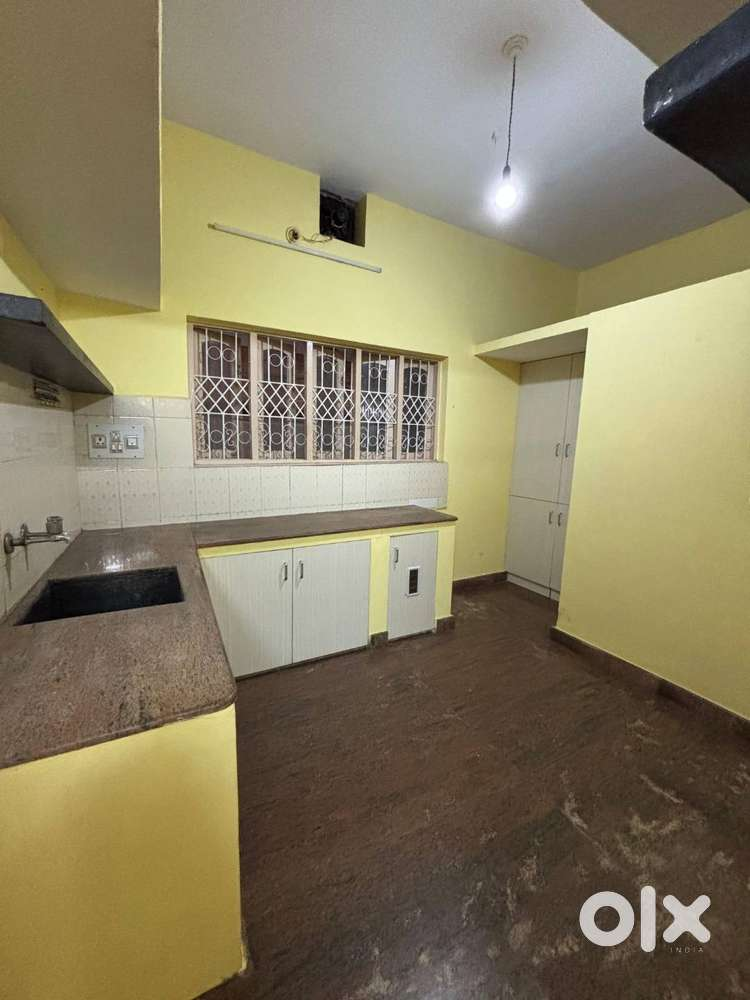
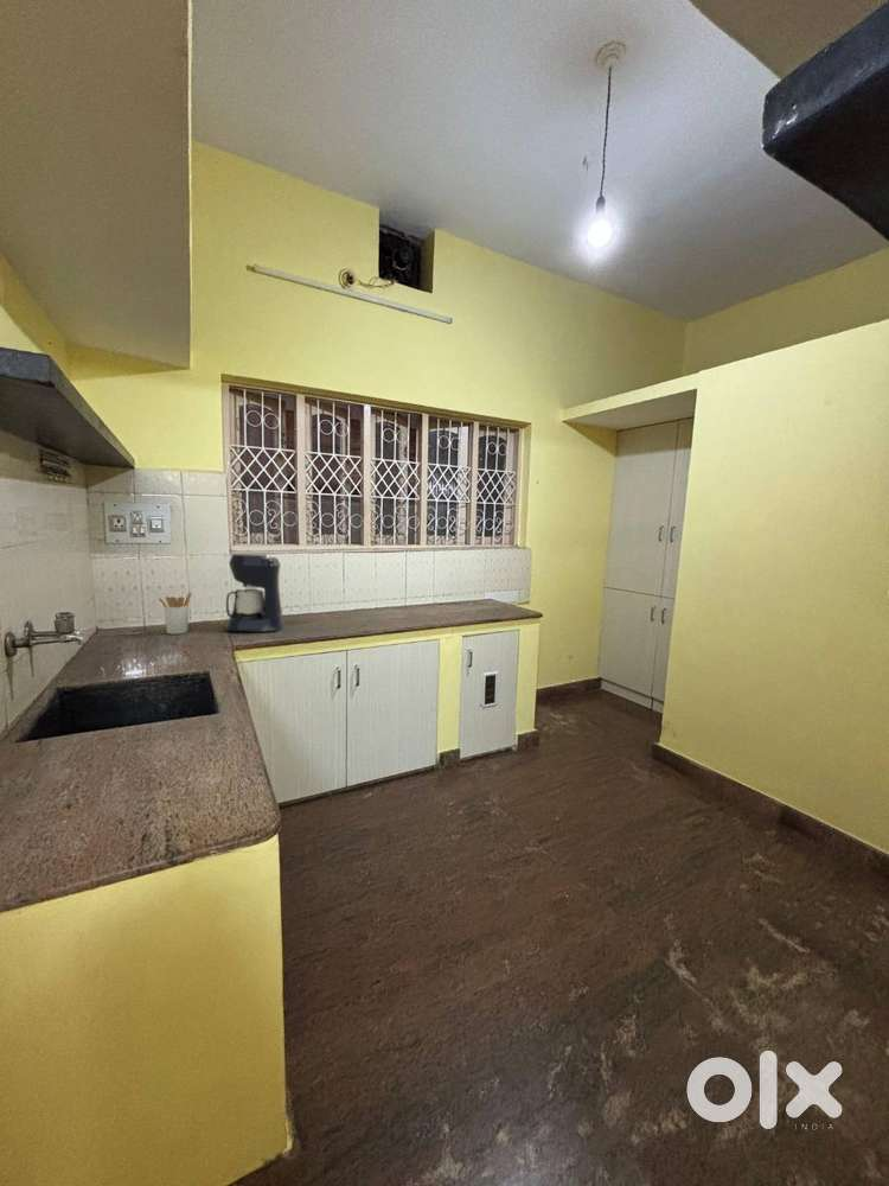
+ utensil holder [158,591,192,636]
+ coffee maker [224,553,284,632]
